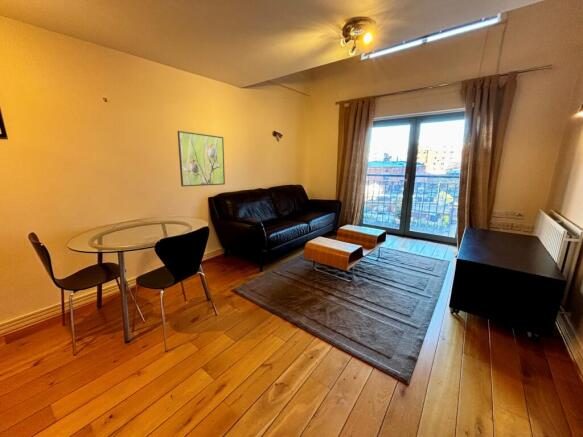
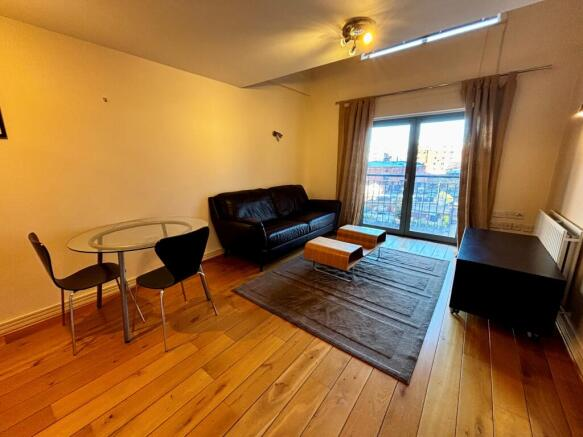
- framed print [177,130,226,187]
